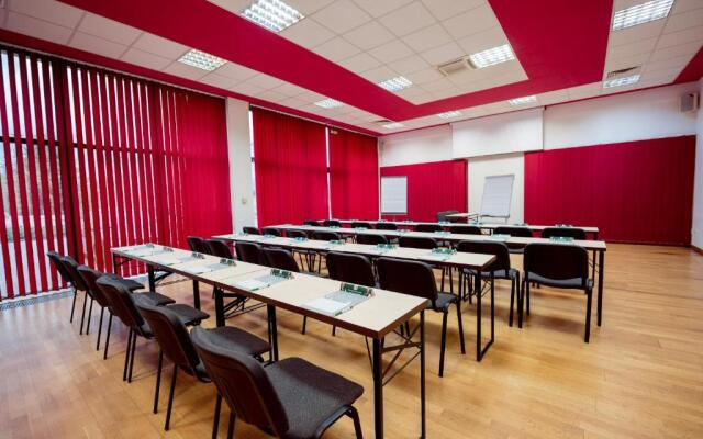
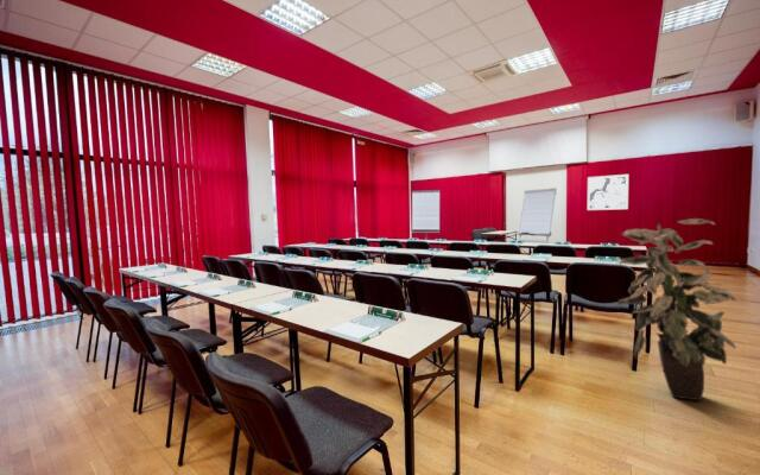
+ wall art [587,173,629,211]
+ indoor plant [616,217,737,401]
